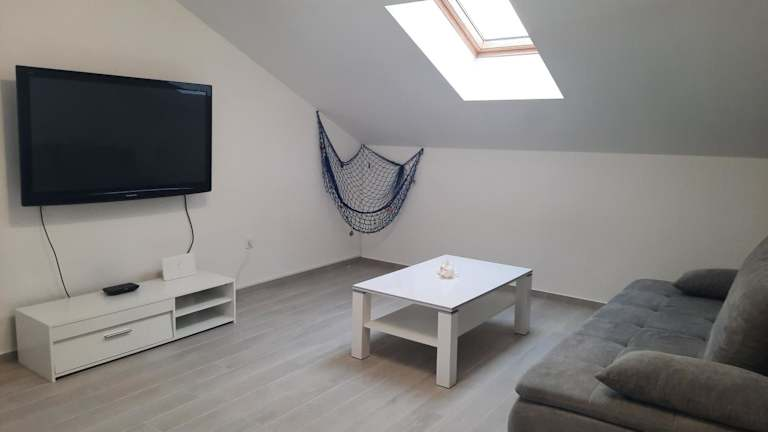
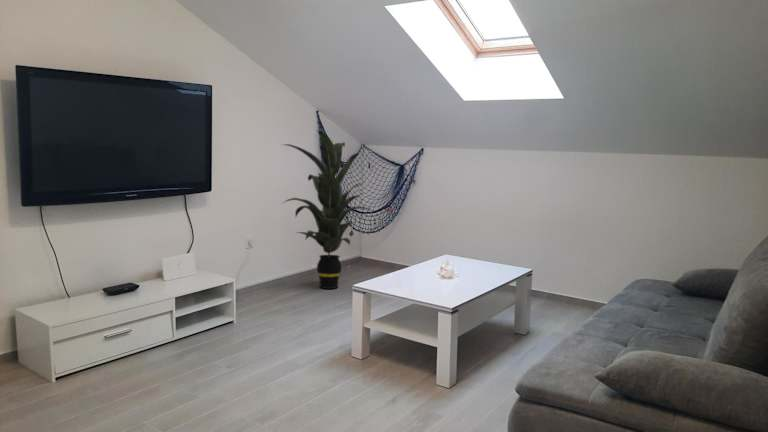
+ indoor plant [282,129,374,290]
